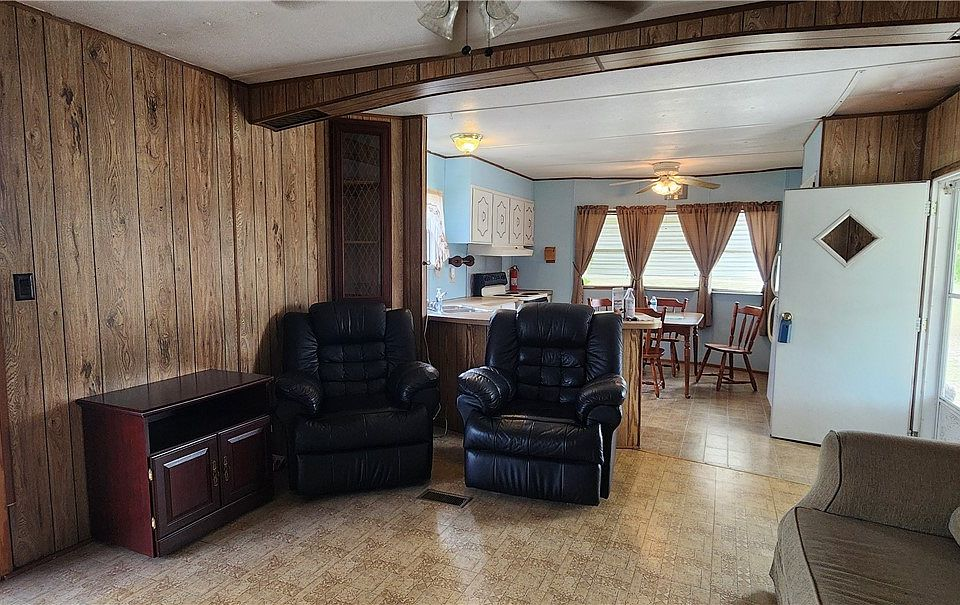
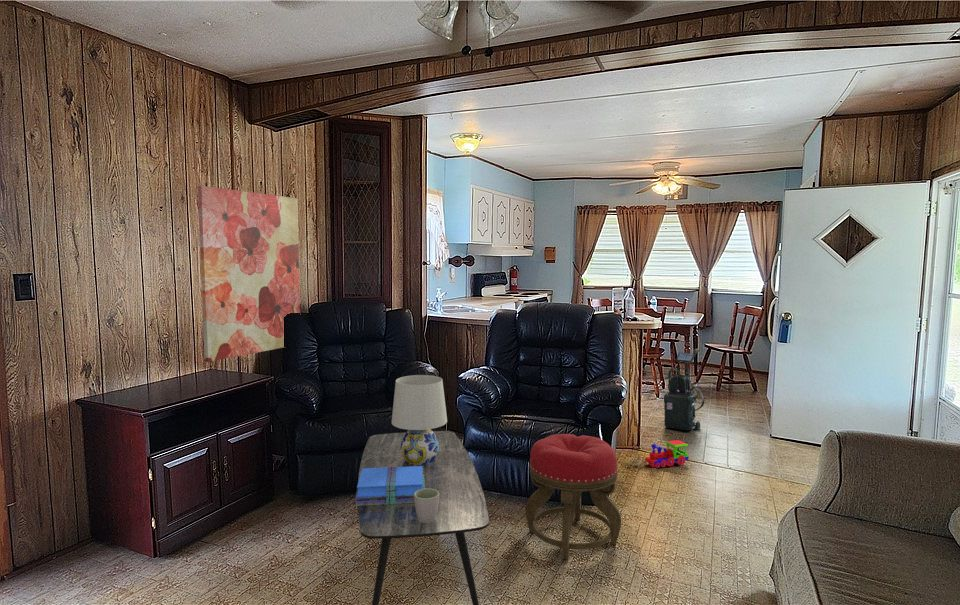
+ toy train [626,439,689,469]
+ table lamp [391,374,448,465]
+ books [354,466,425,507]
+ stool [524,433,622,560]
+ coffee table [357,430,490,605]
+ mug [414,488,439,523]
+ wall art [197,185,301,363]
+ vacuum cleaner [663,348,705,432]
